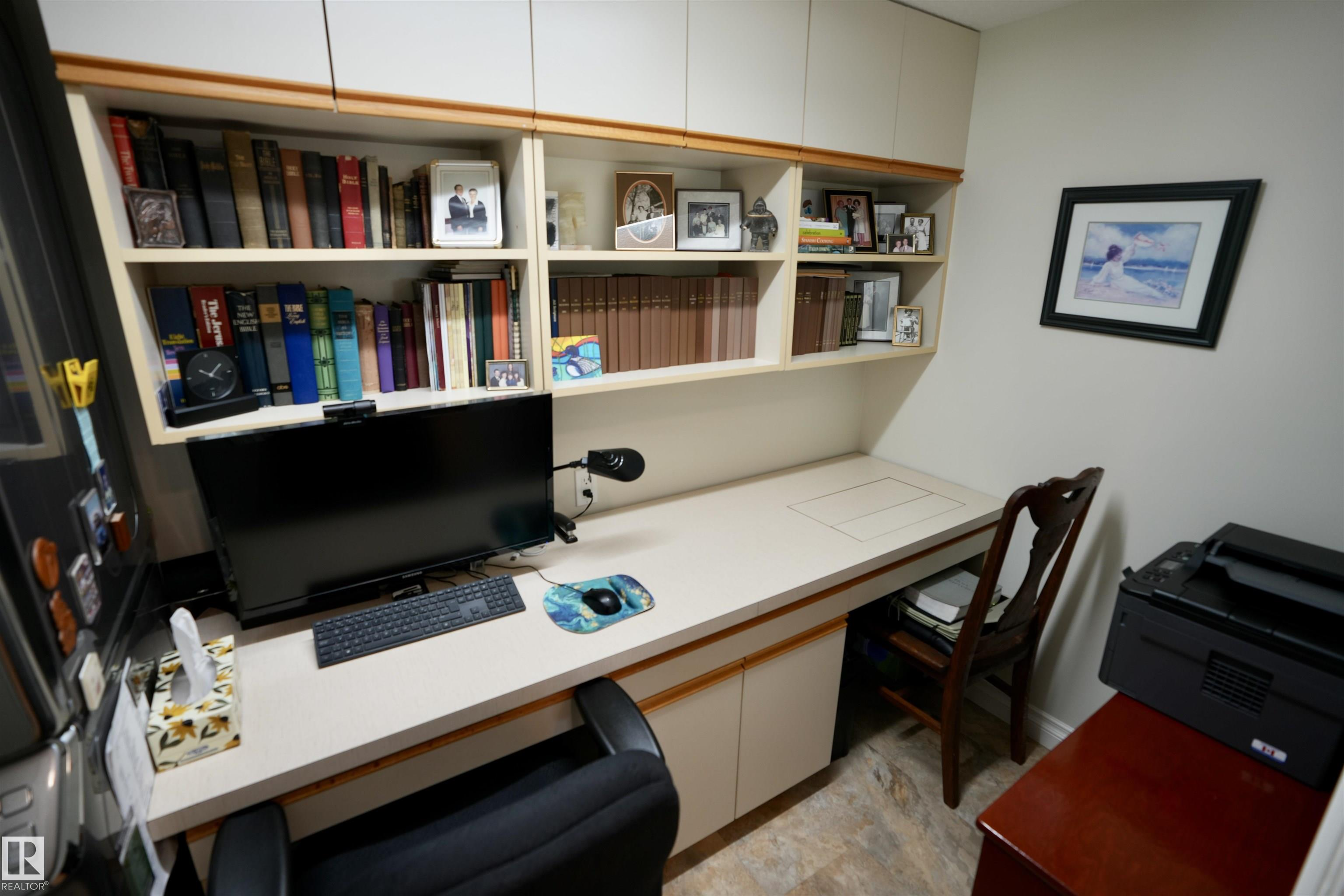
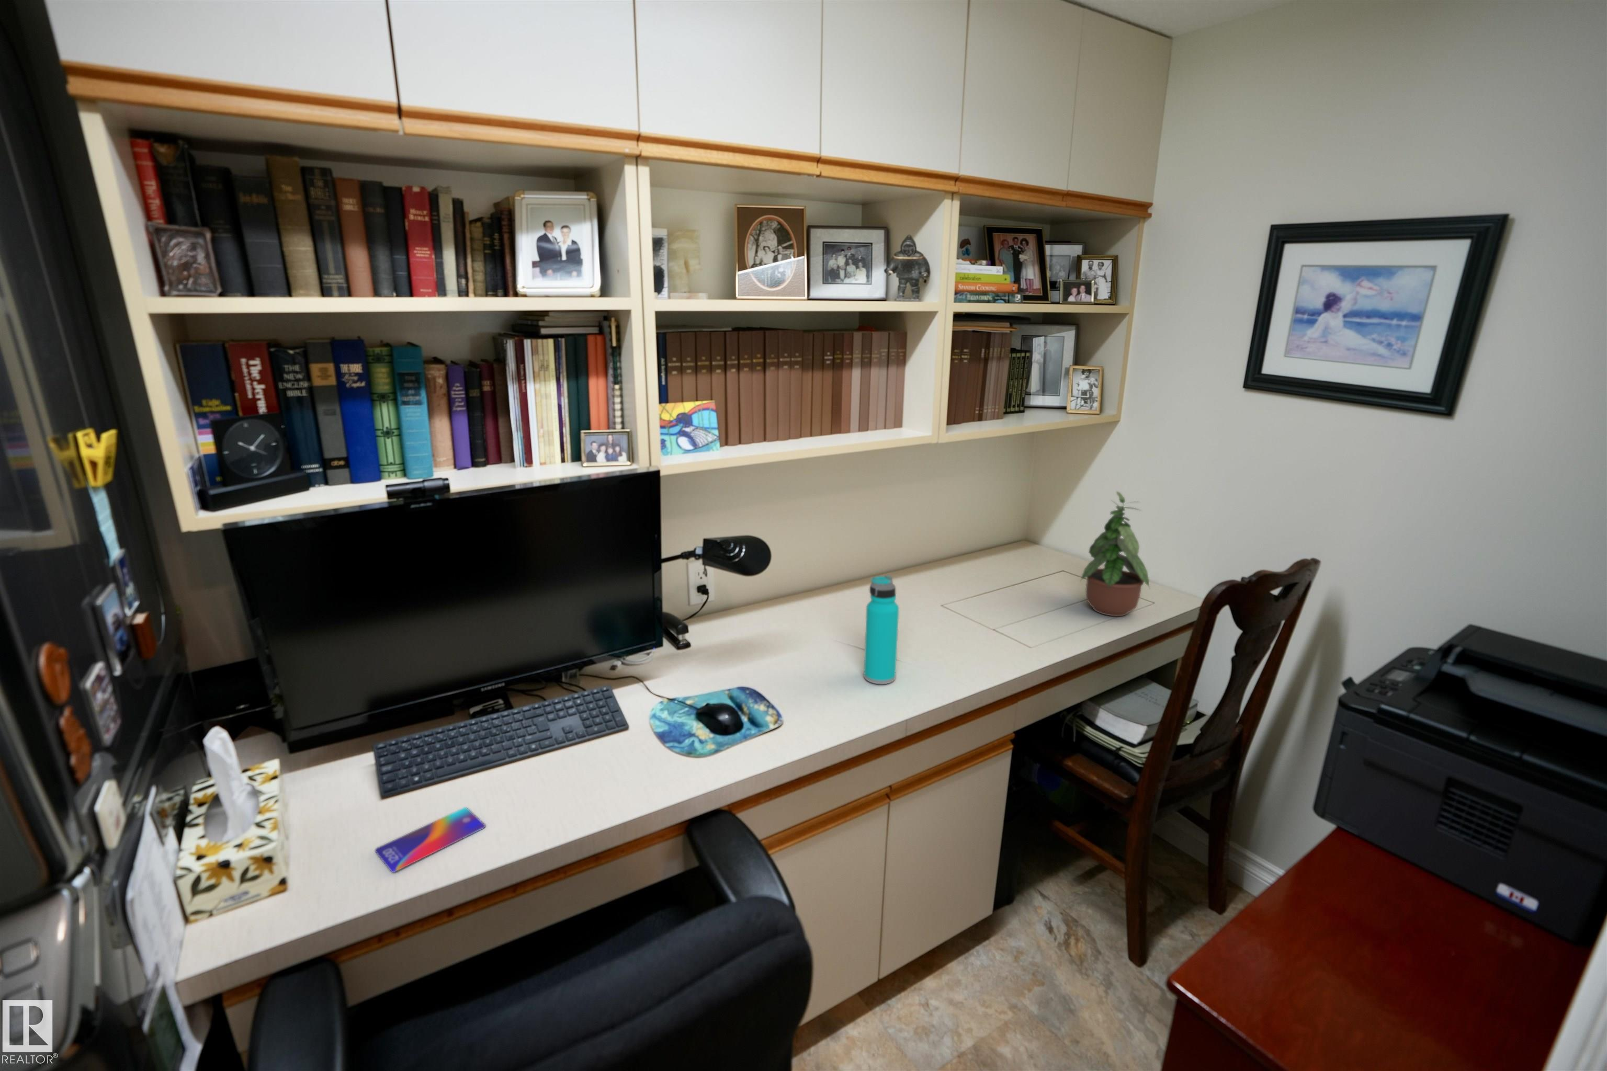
+ water bottle [863,575,899,685]
+ potted plant [1080,490,1151,617]
+ smartphone [374,807,485,873]
